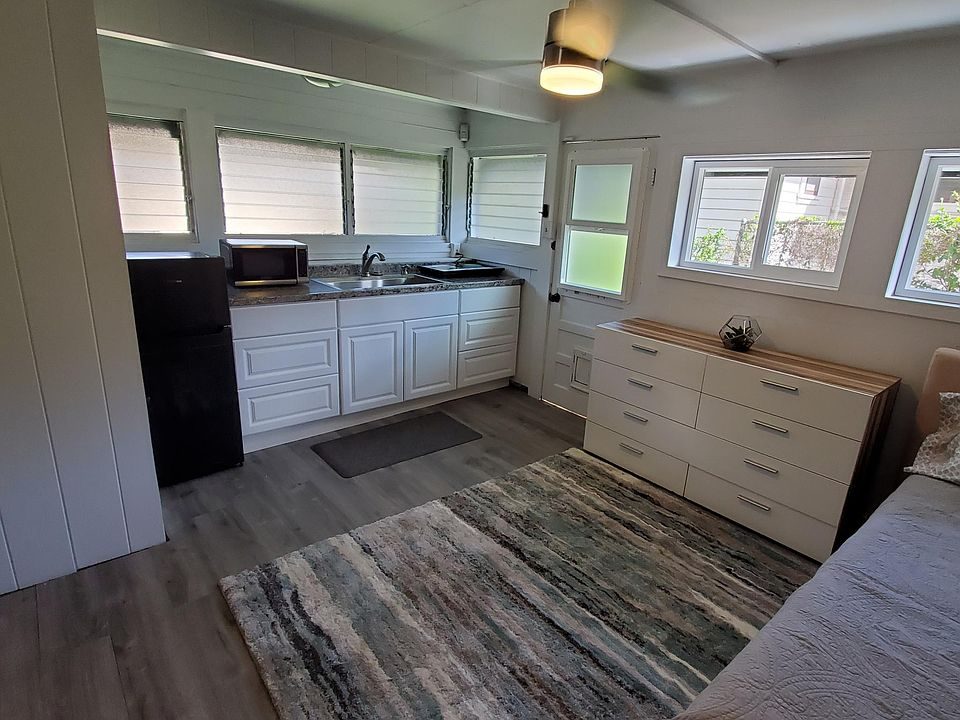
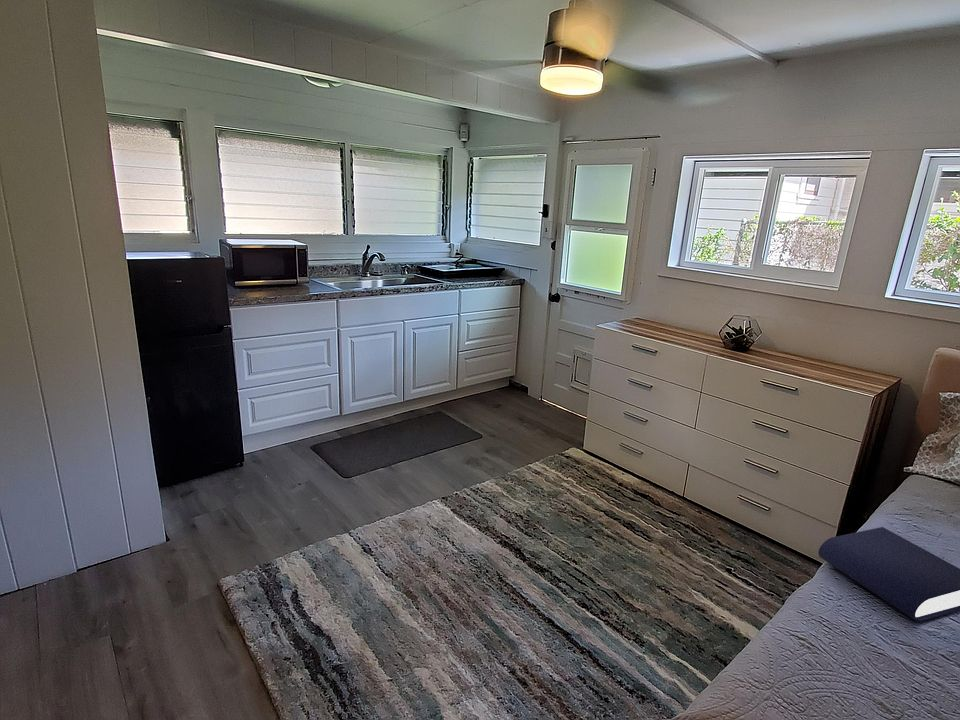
+ book [818,526,960,623]
